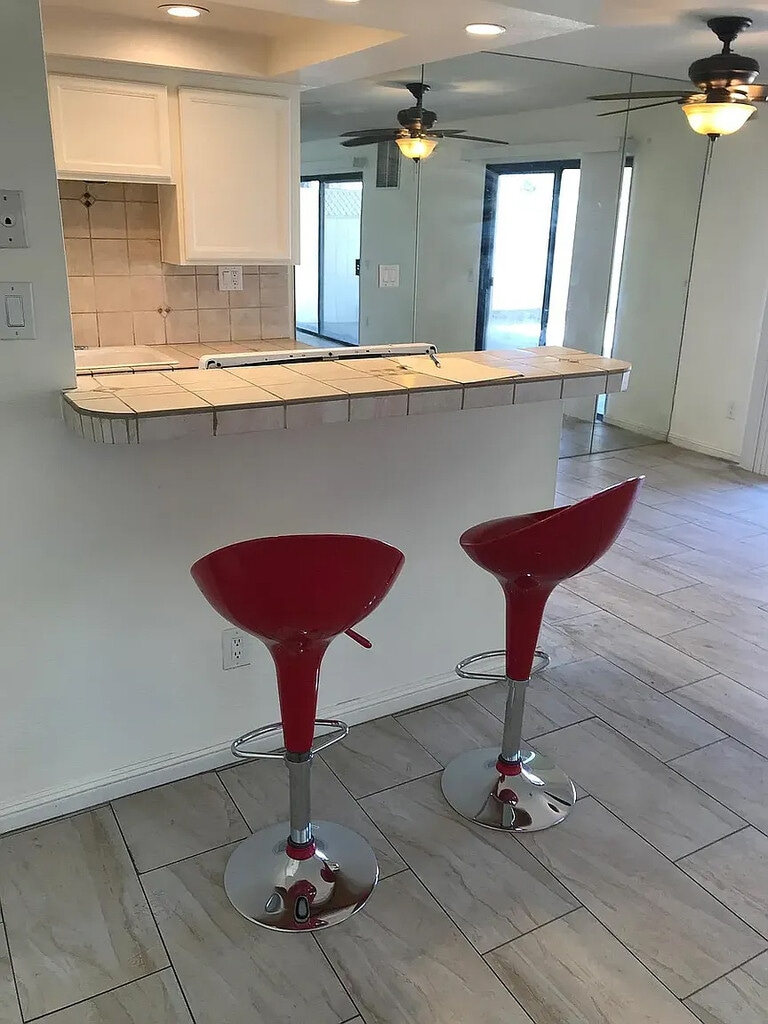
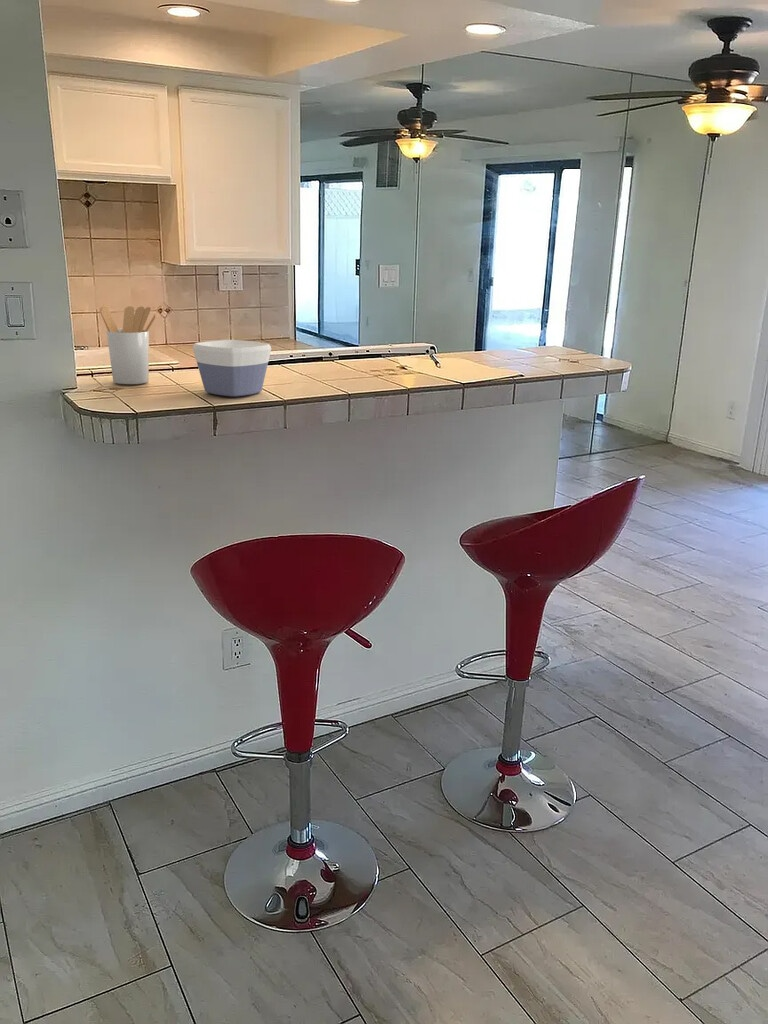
+ bowl [192,339,272,398]
+ utensil holder [99,303,158,385]
